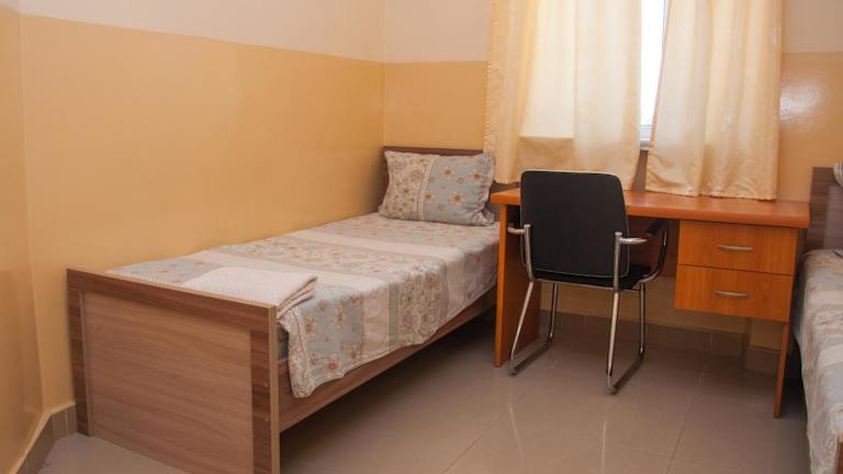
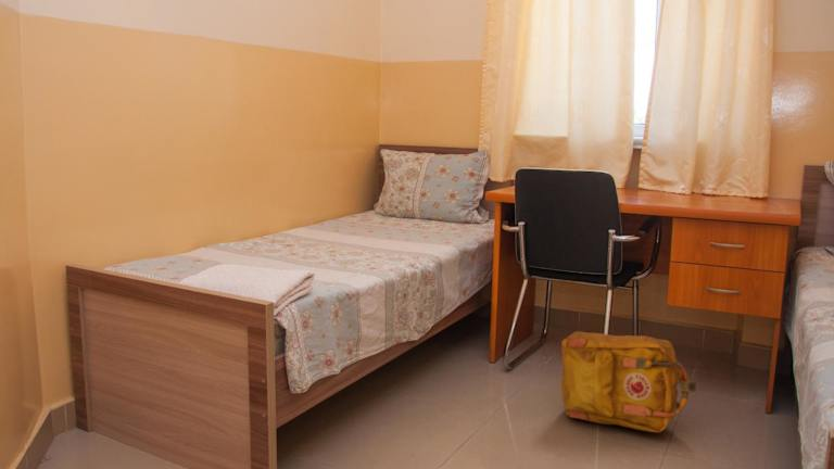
+ backpack [560,330,697,433]
